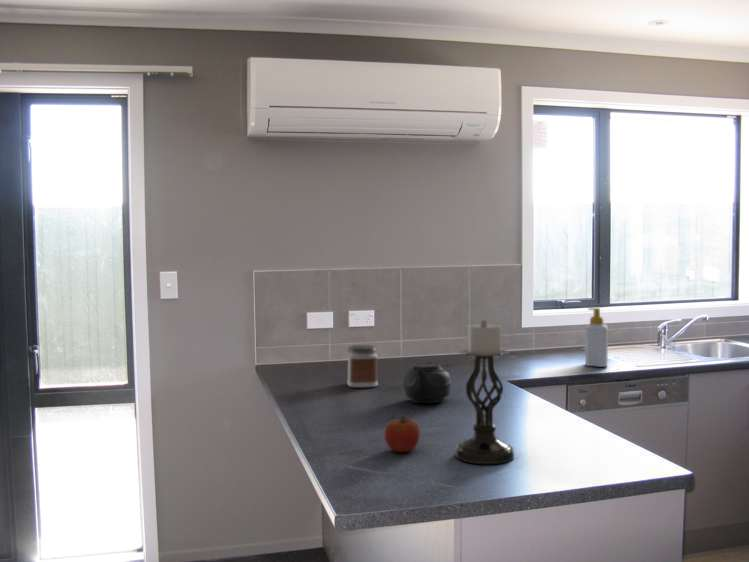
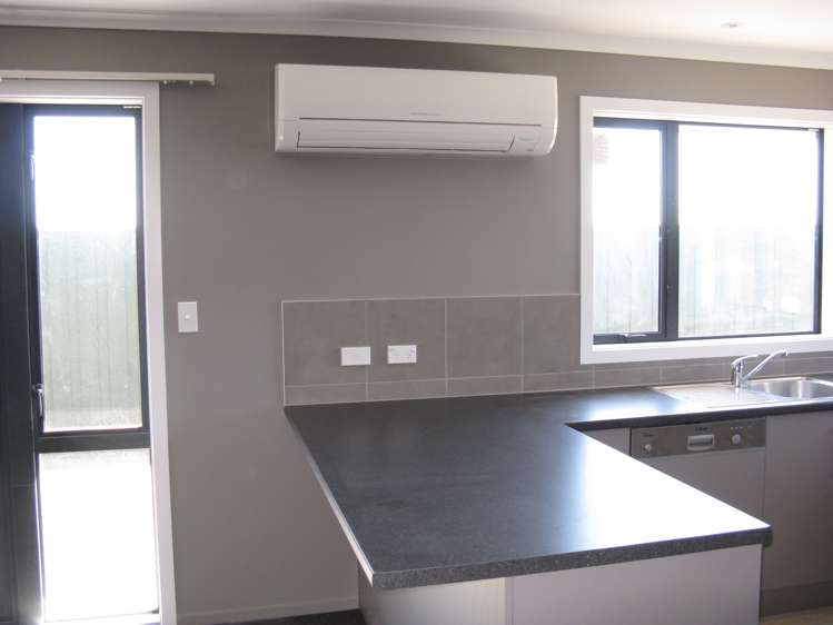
- fruit [384,413,421,453]
- teapot [402,361,455,404]
- candle holder [454,319,515,466]
- soap bottle [584,307,609,368]
- jar [346,344,379,389]
